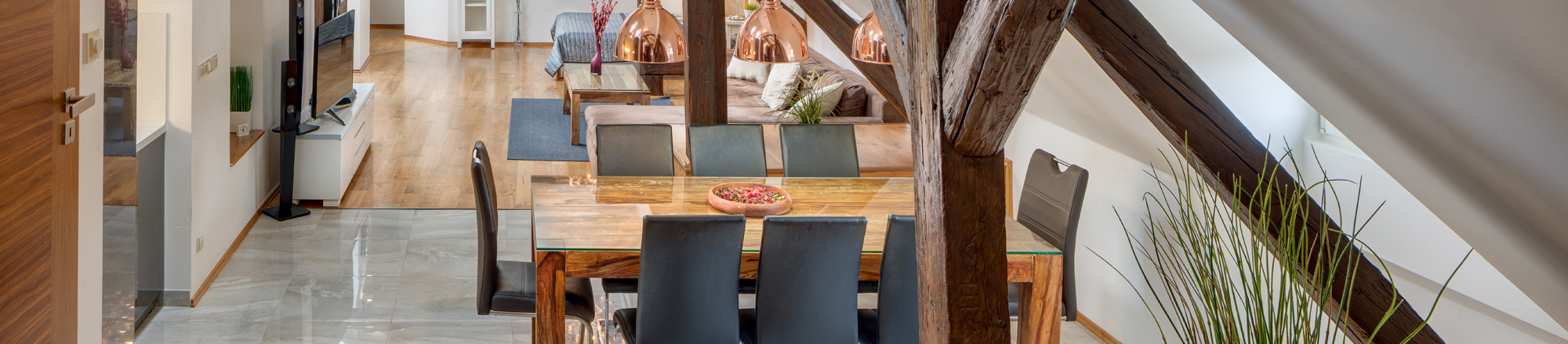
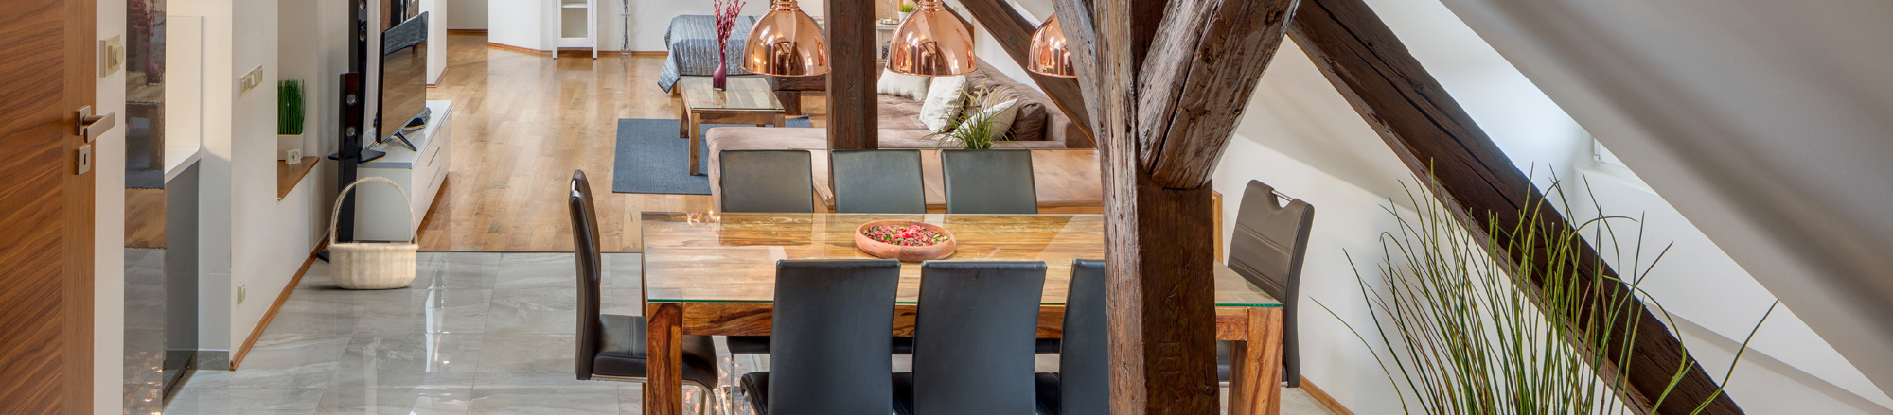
+ basket [326,176,420,291]
